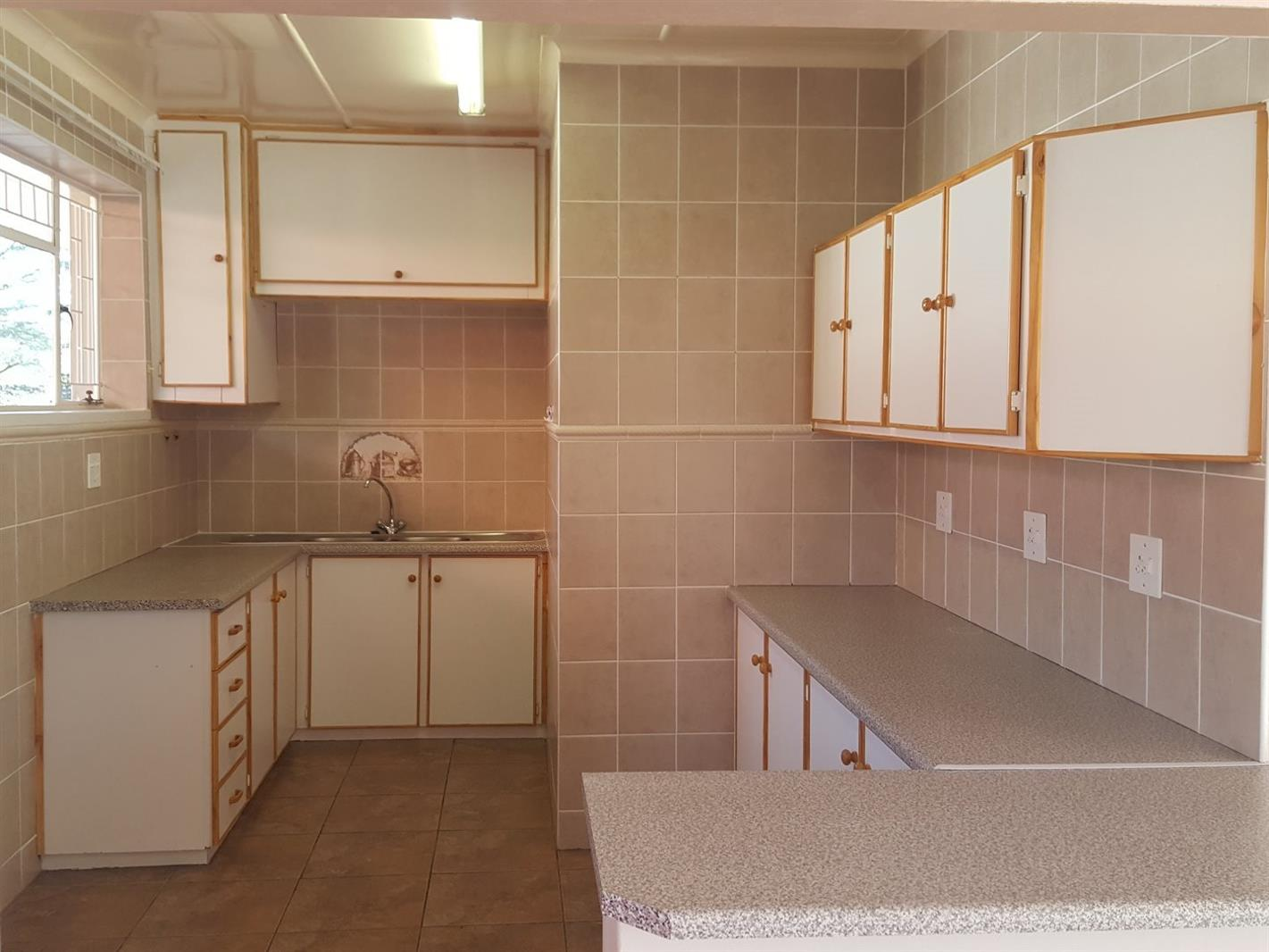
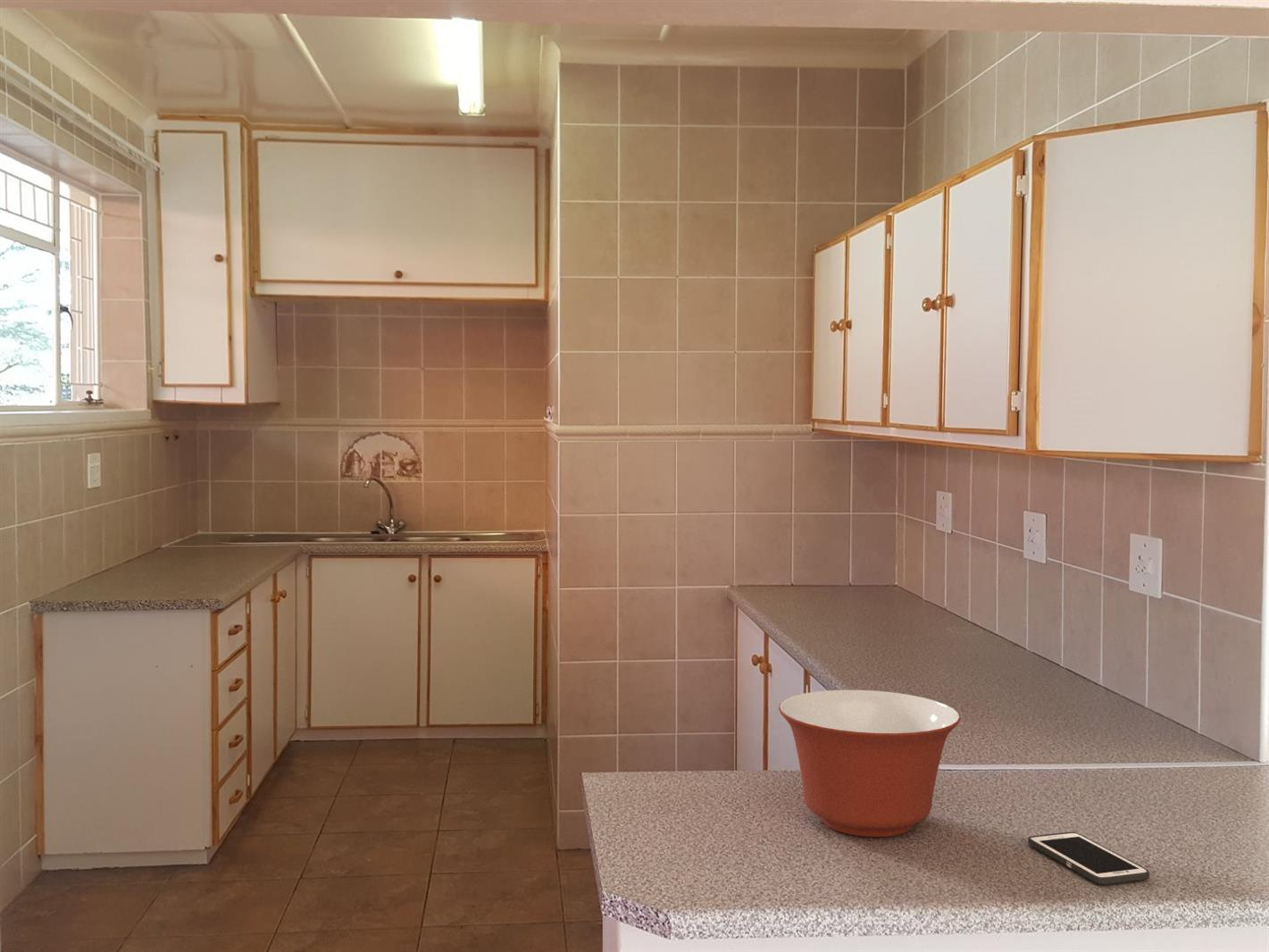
+ mixing bowl [778,689,962,838]
+ cell phone [1027,831,1150,885]
